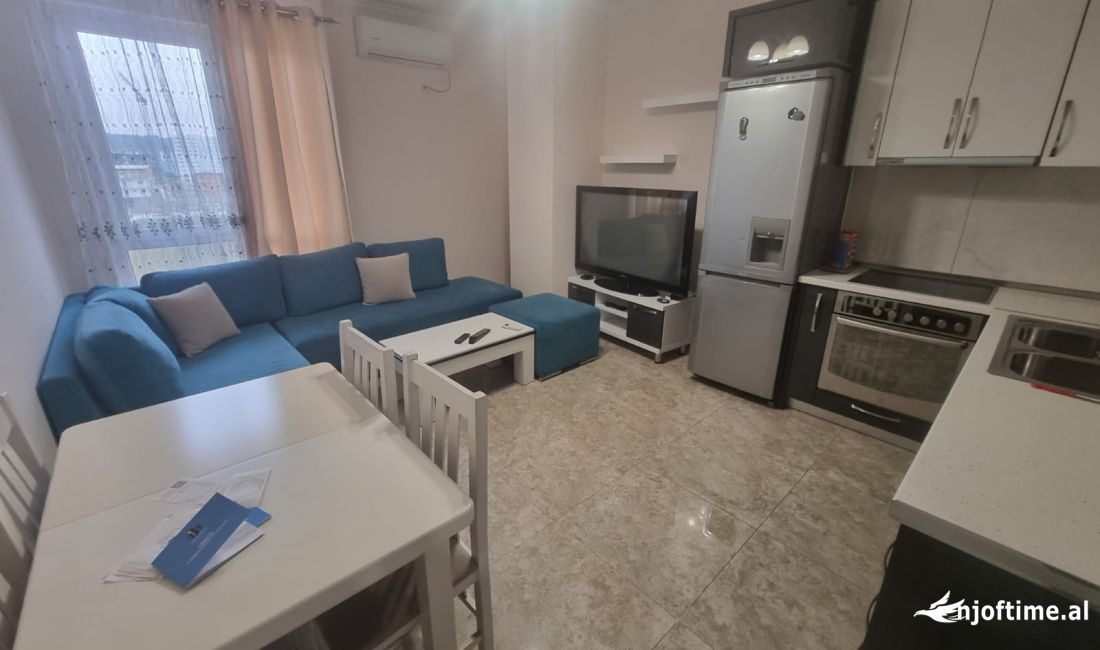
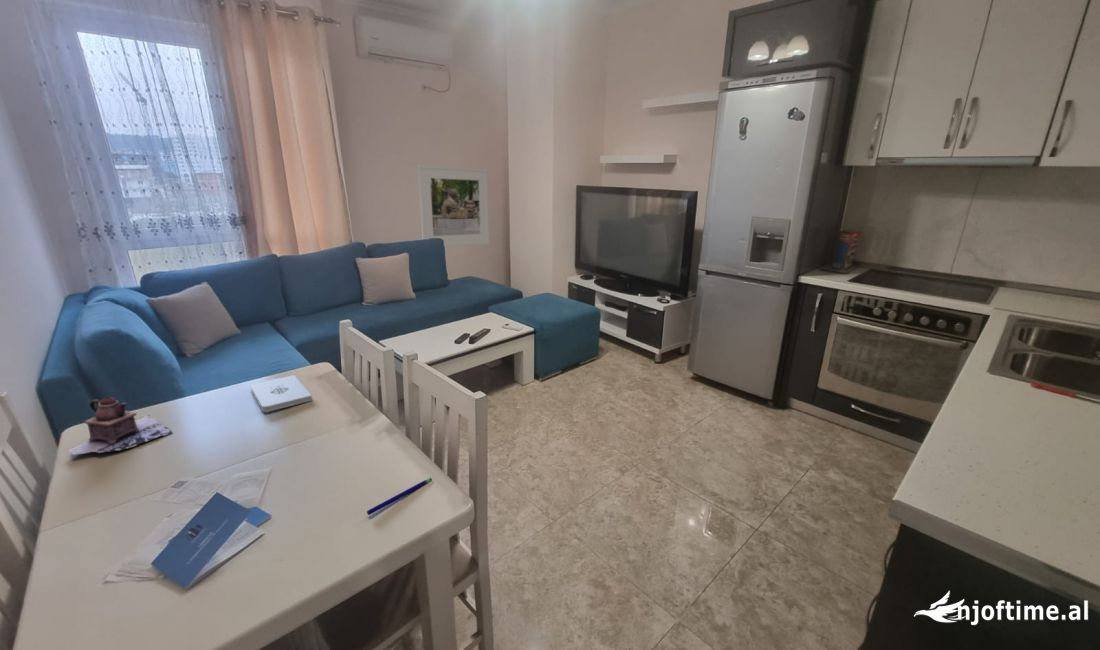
+ notepad [249,374,313,413]
+ pen [366,477,433,516]
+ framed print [417,164,490,248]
+ teapot [67,396,173,456]
